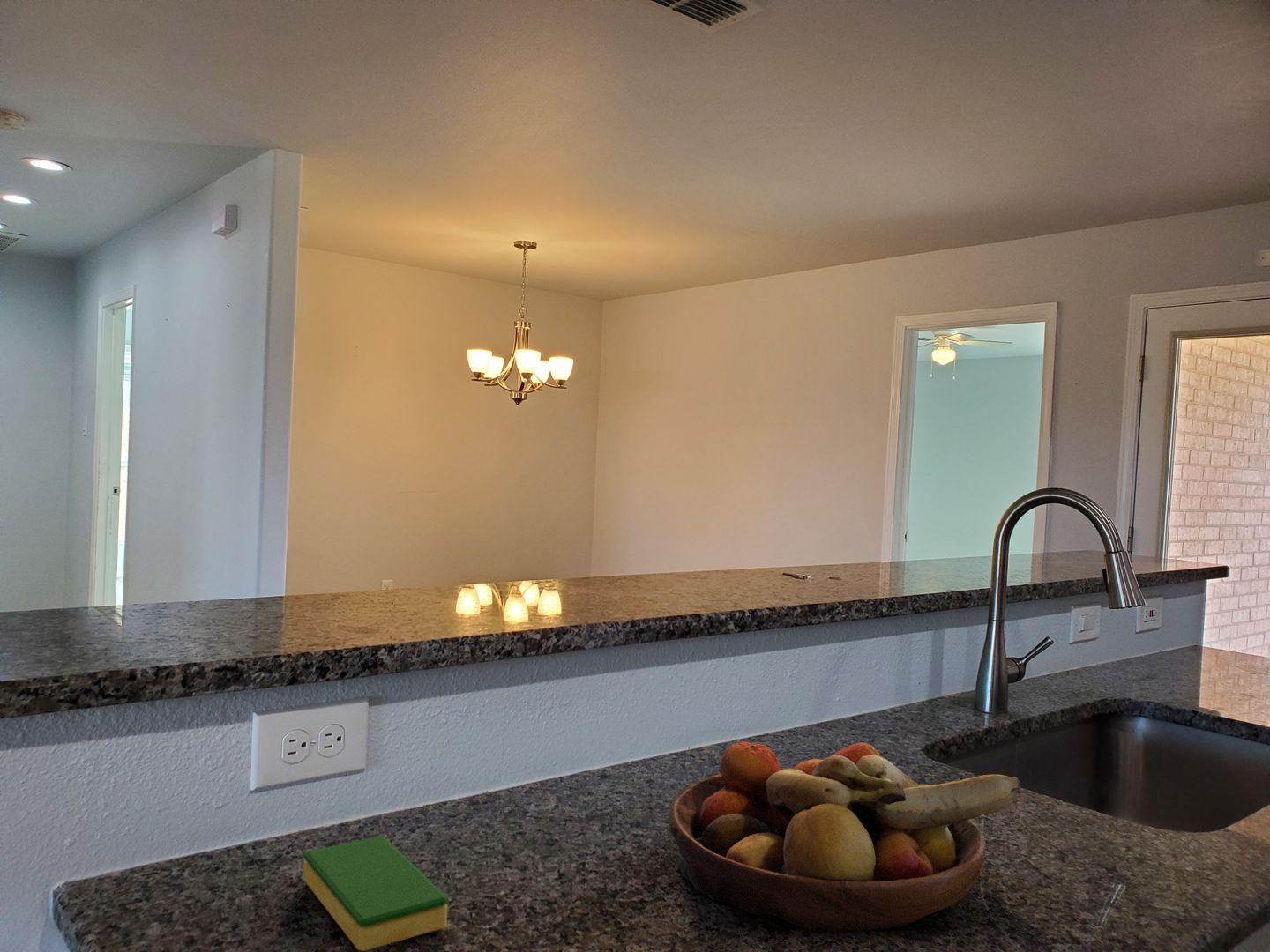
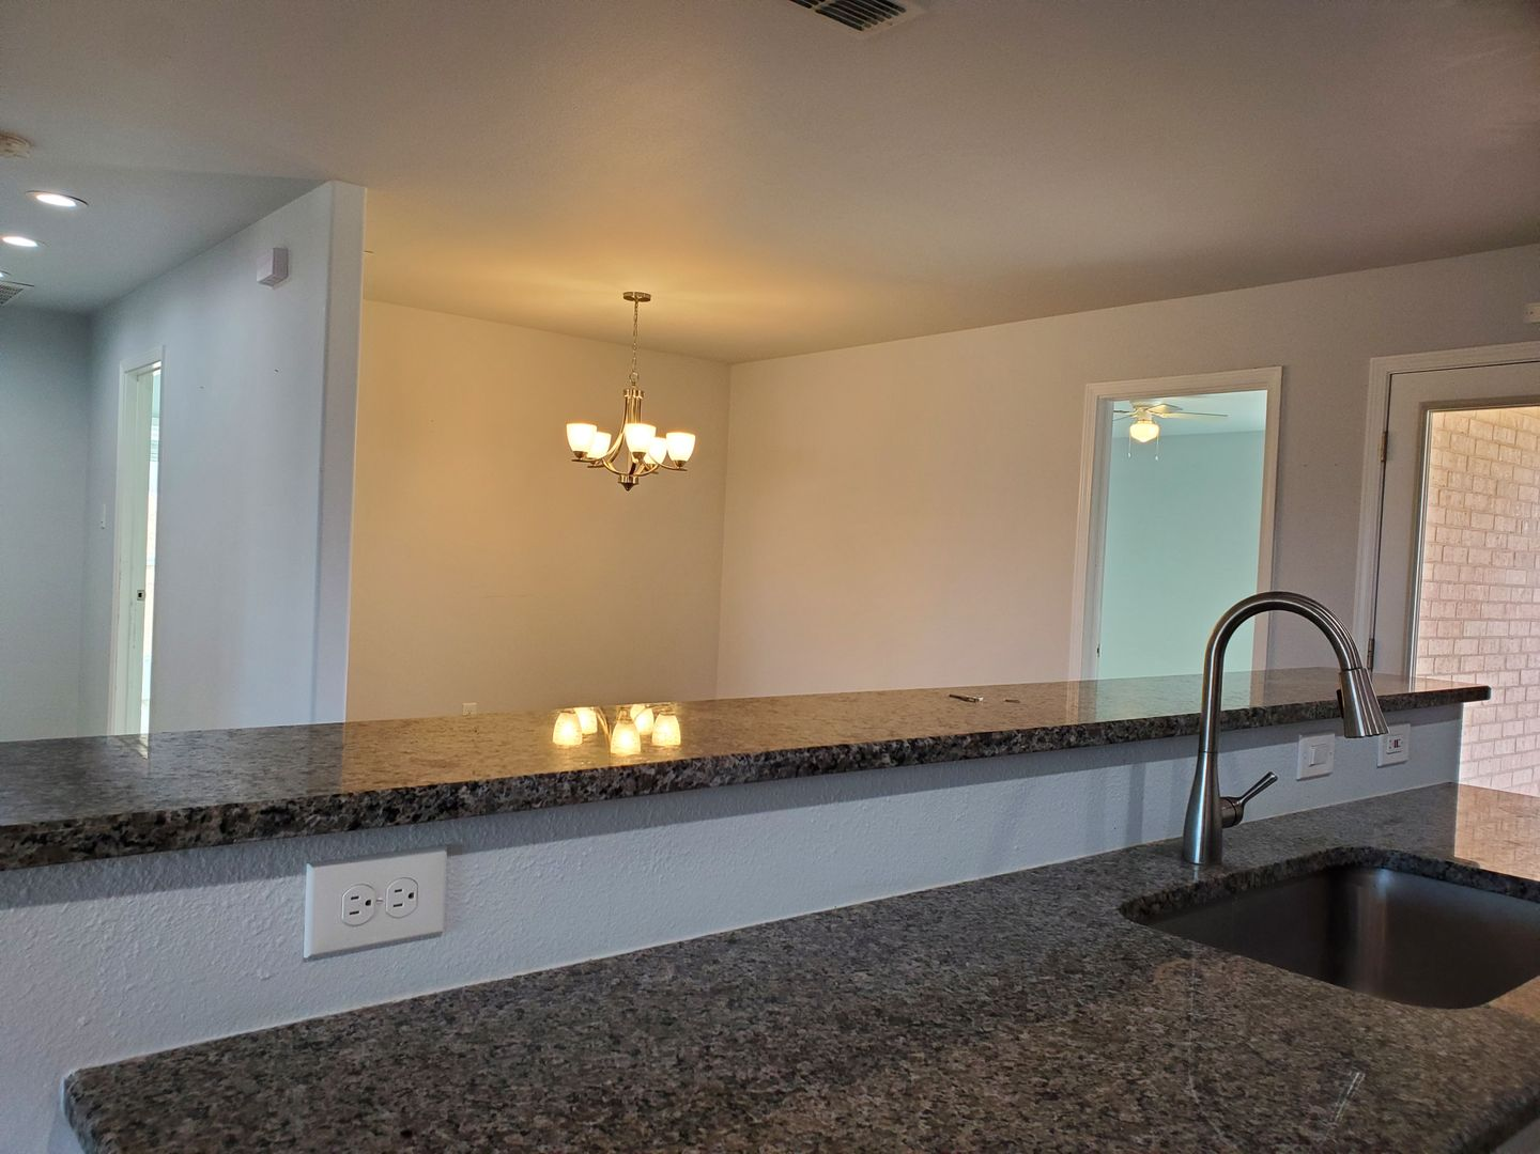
- dish sponge [303,836,449,952]
- fruit bowl [668,741,1021,933]
